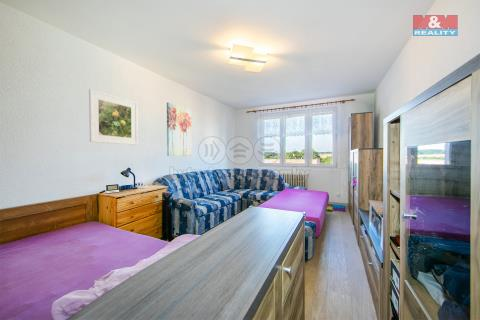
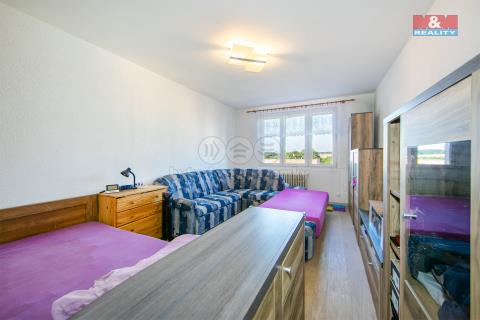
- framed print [88,88,139,146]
- wall art [166,102,192,157]
